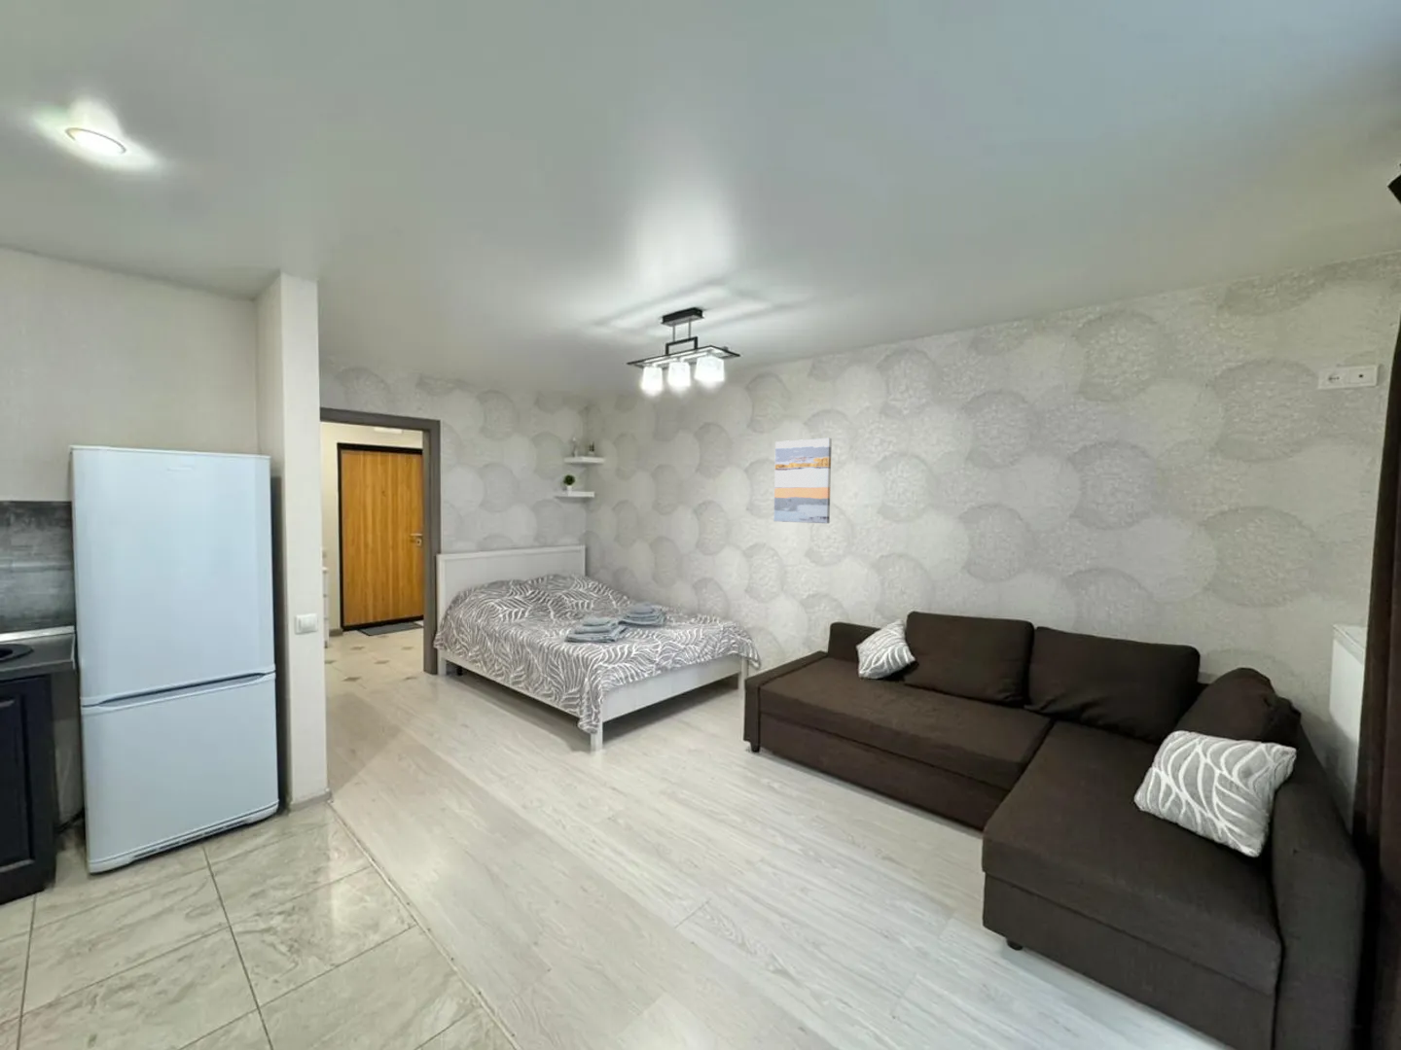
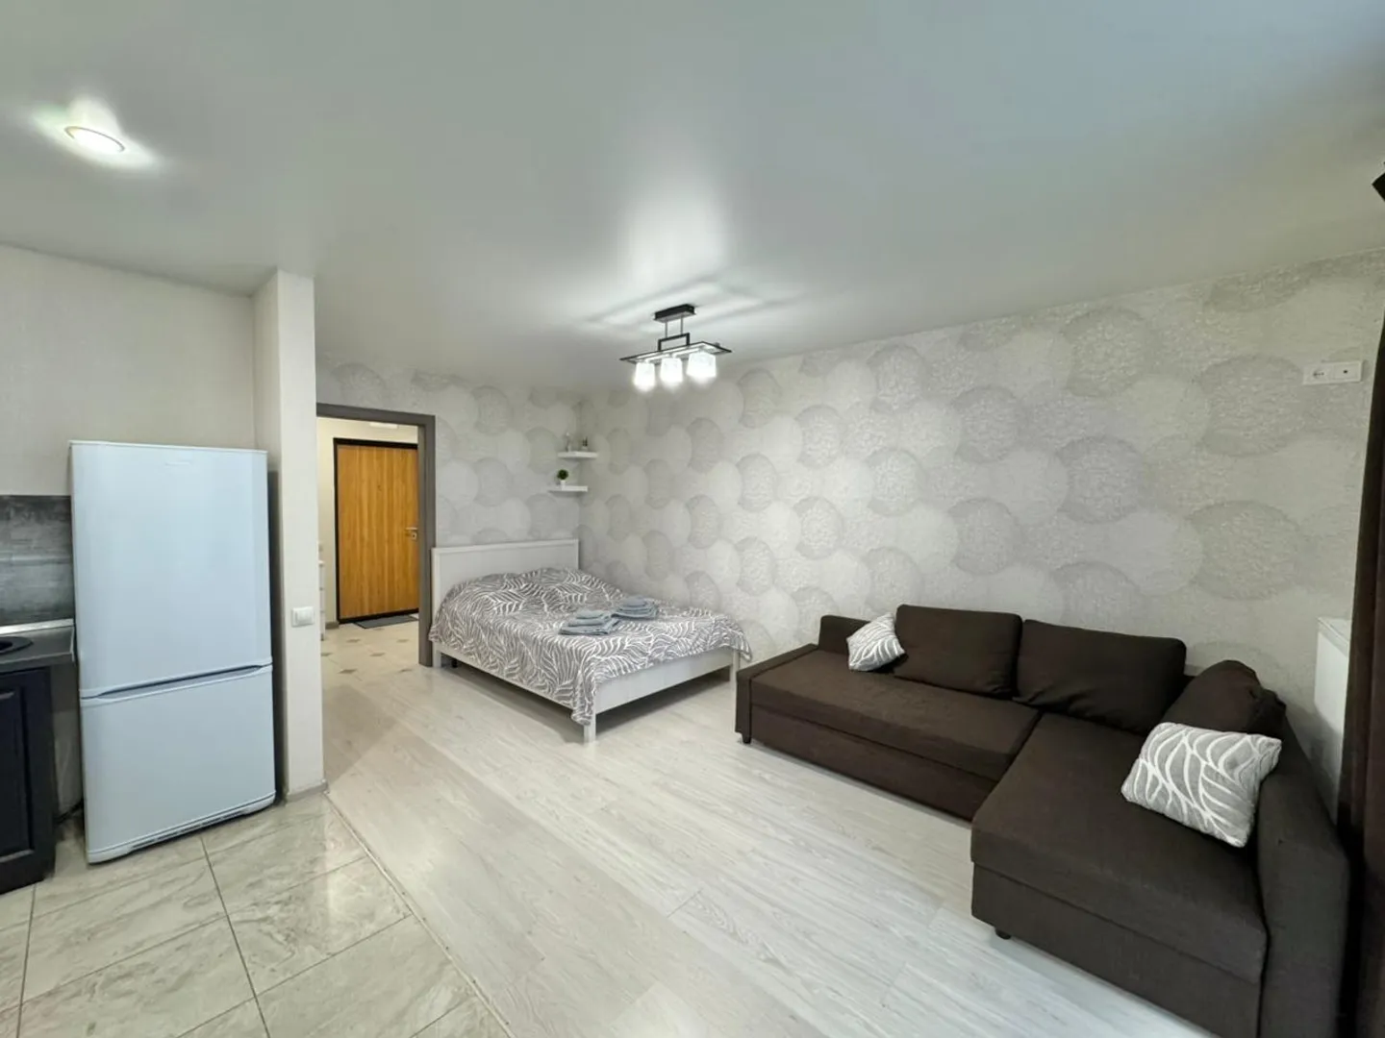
- wall art [772,438,833,524]
